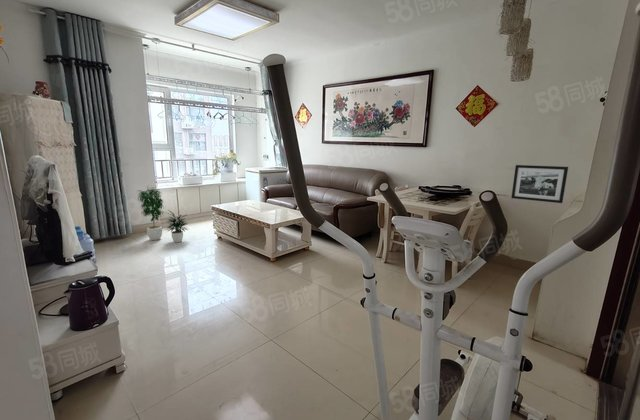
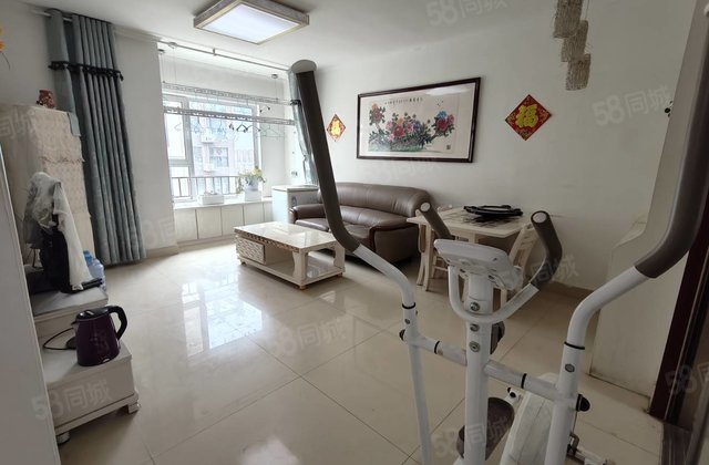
- potted plant [137,186,190,243]
- picture frame [511,164,569,204]
